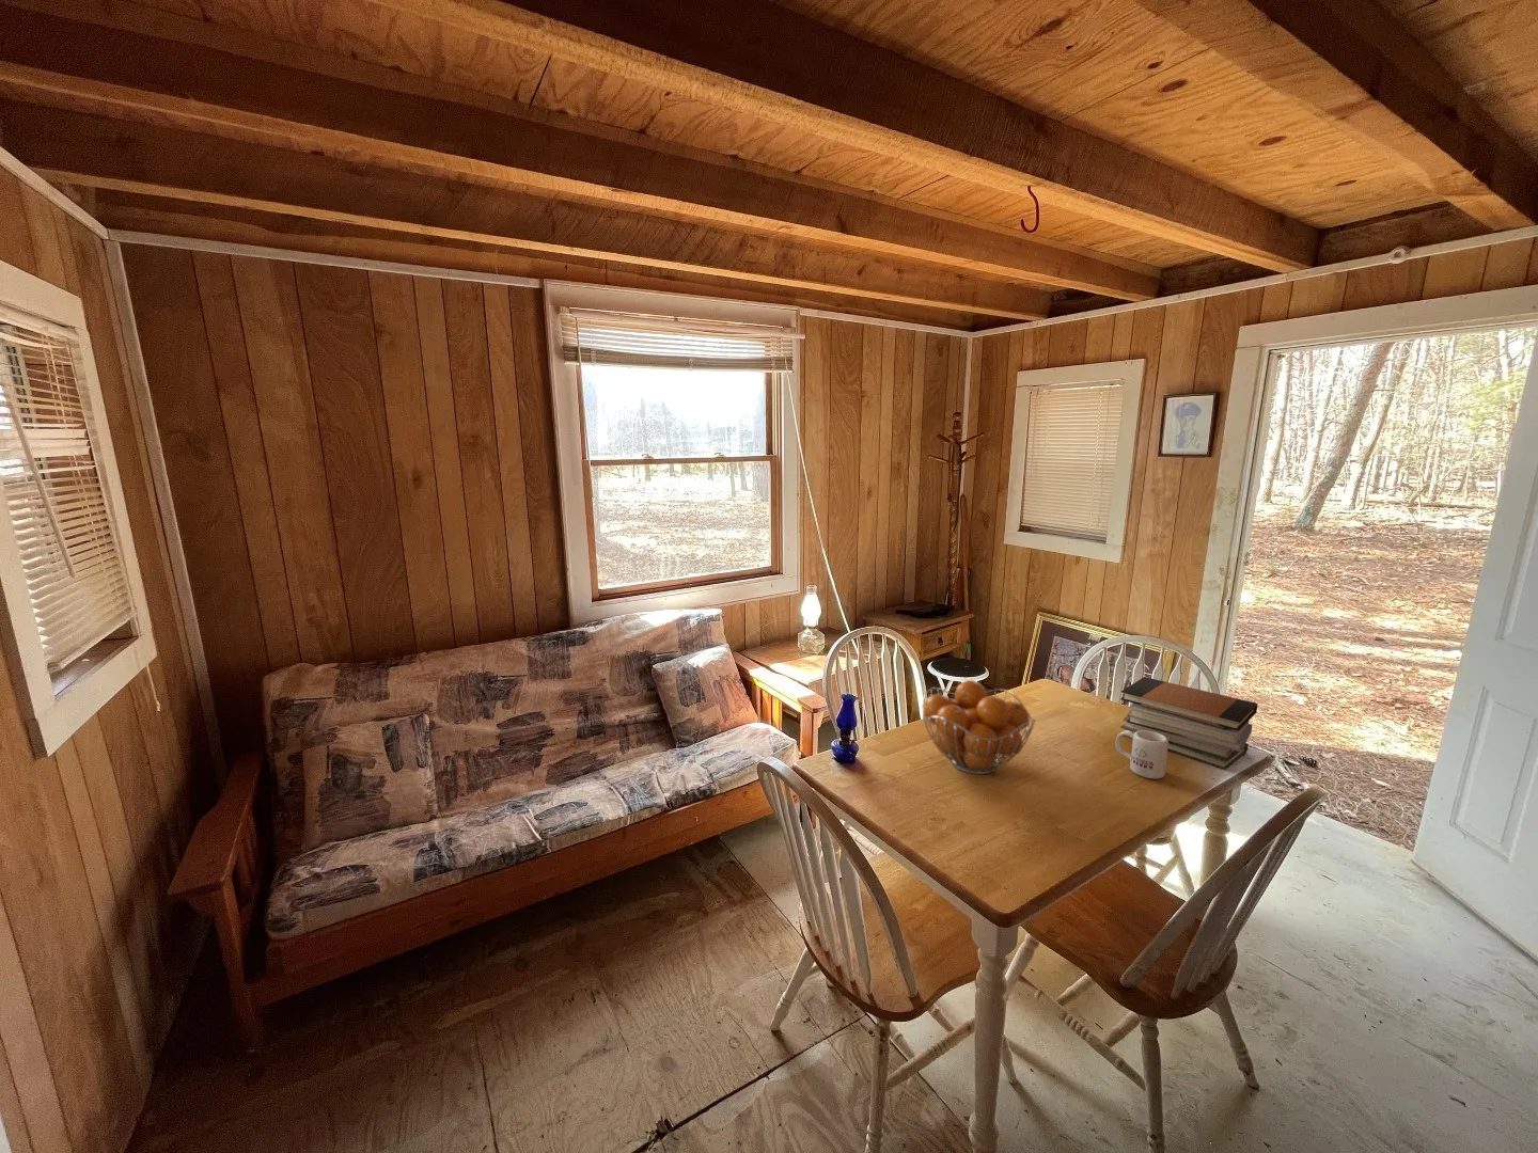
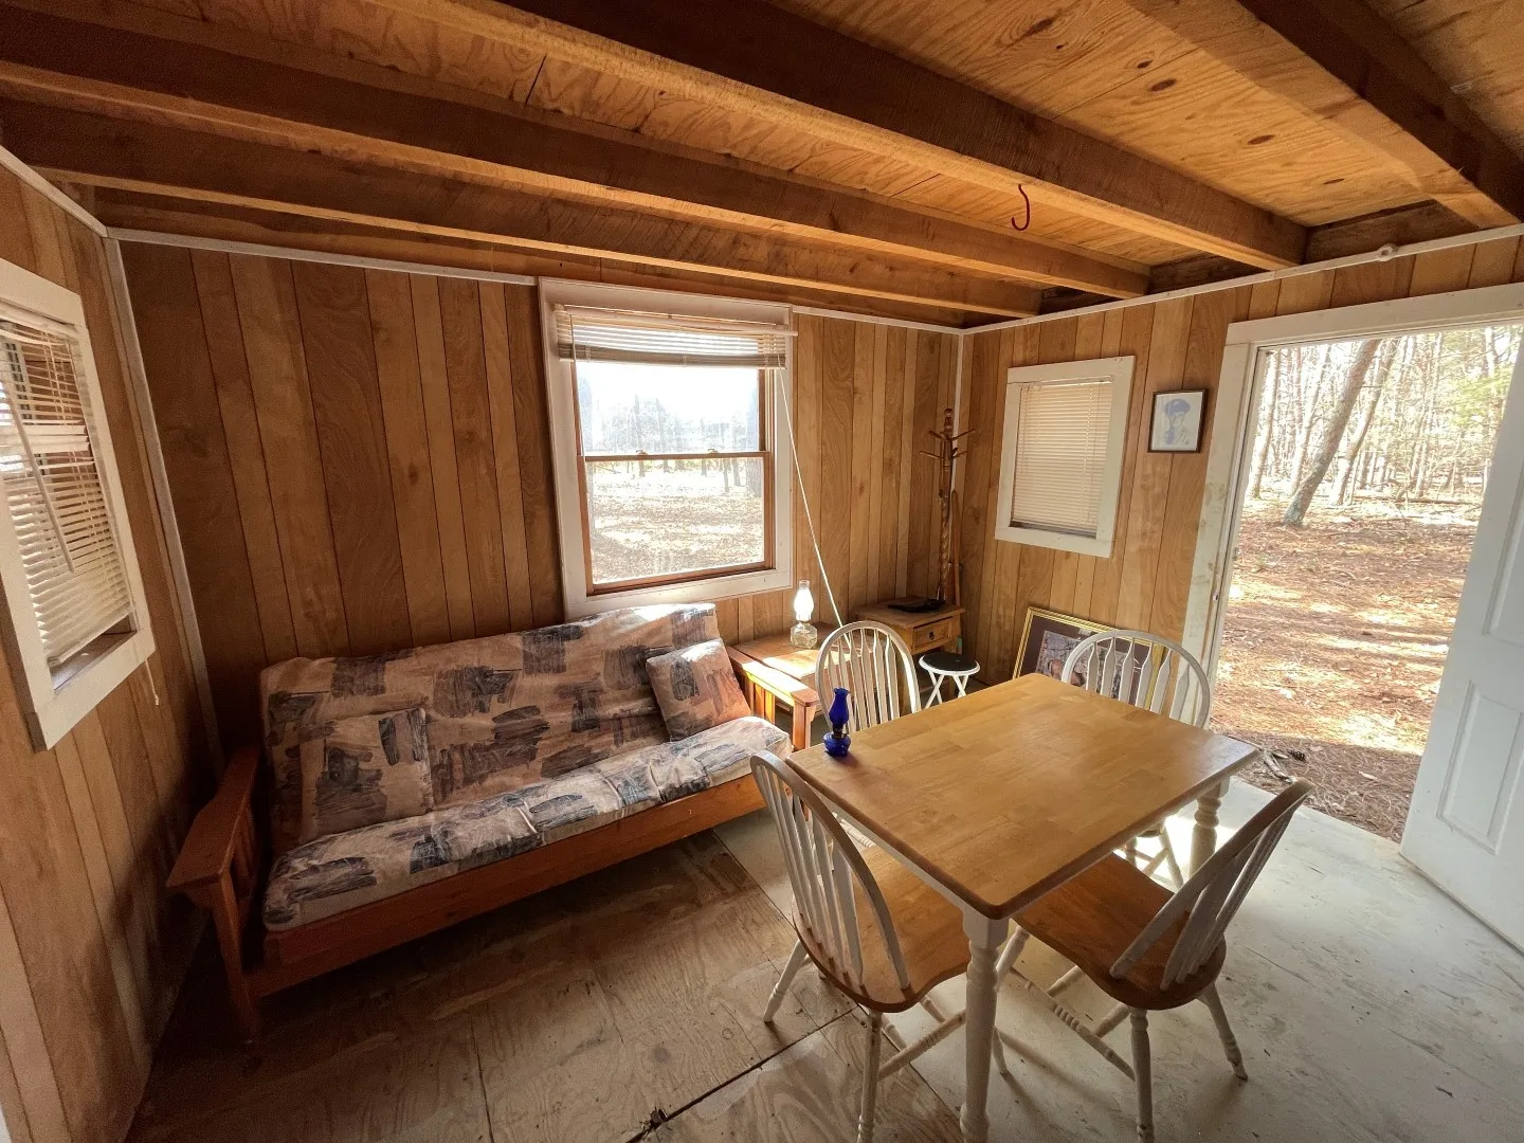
- fruit basket [920,679,1035,775]
- mug [1114,730,1169,779]
- book stack [1119,676,1259,770]
